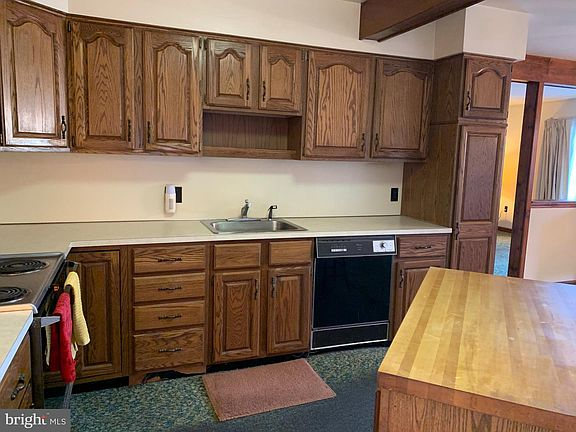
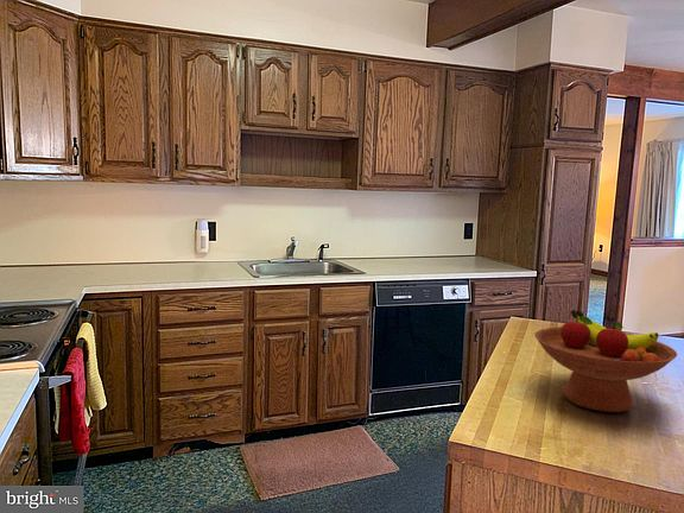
+ fruit bowl [533,309,678,413]
